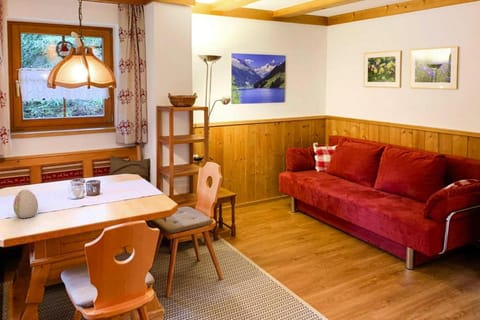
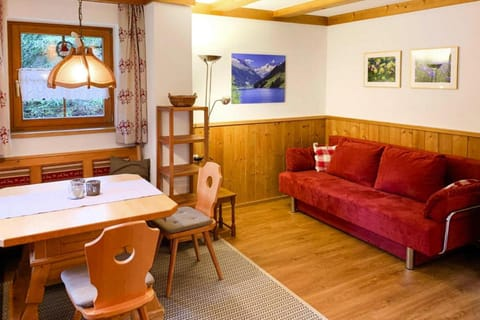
- decorative egg [12,189,39,219]
